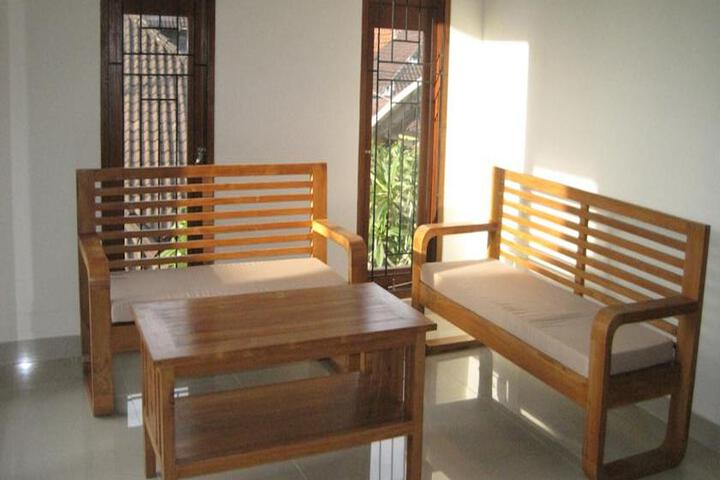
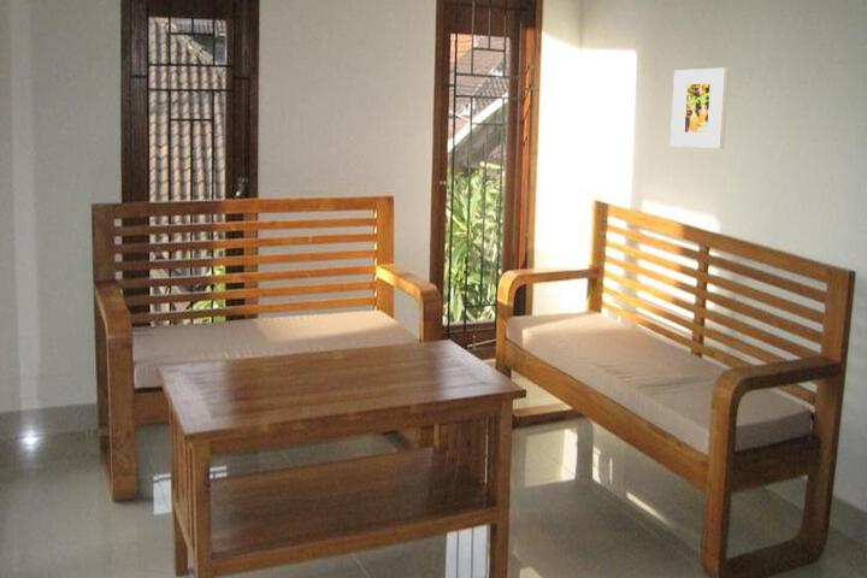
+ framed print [670,66,730,149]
